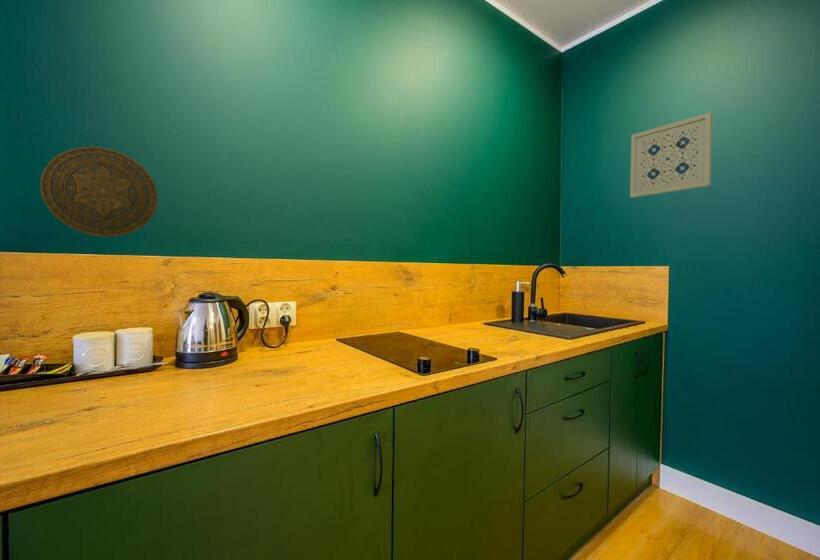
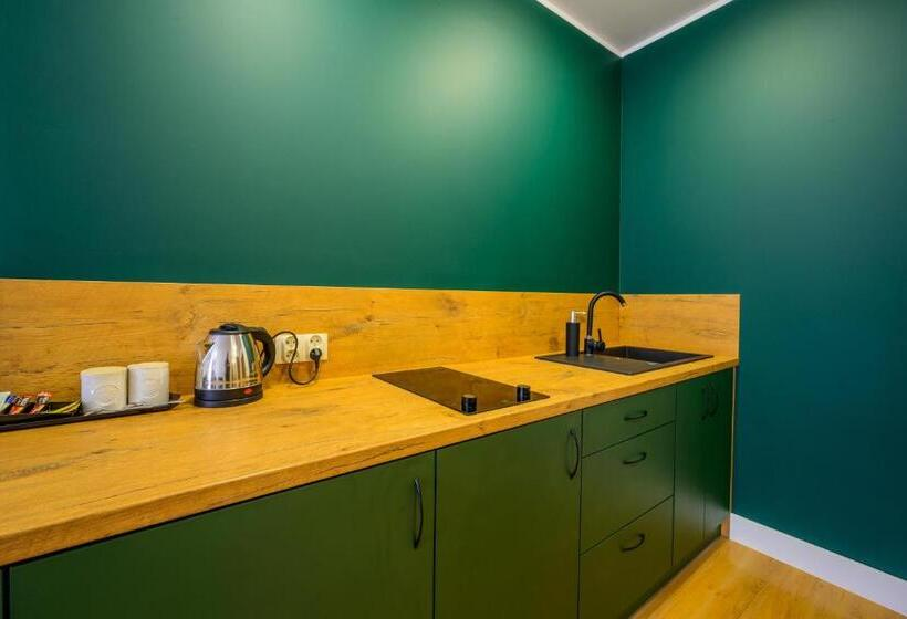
- wall art [629,111,714,199]
- decorative plate [39,146,159,238]
